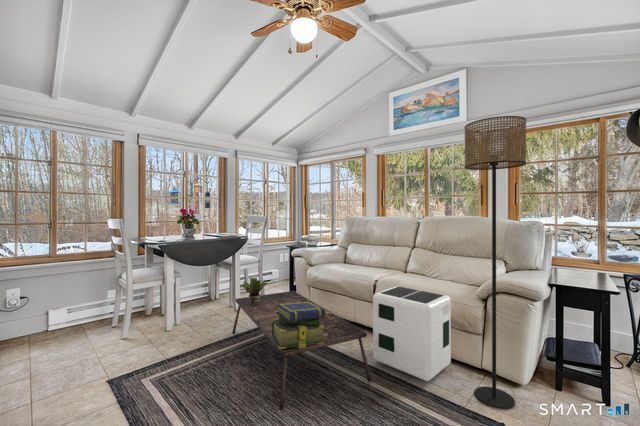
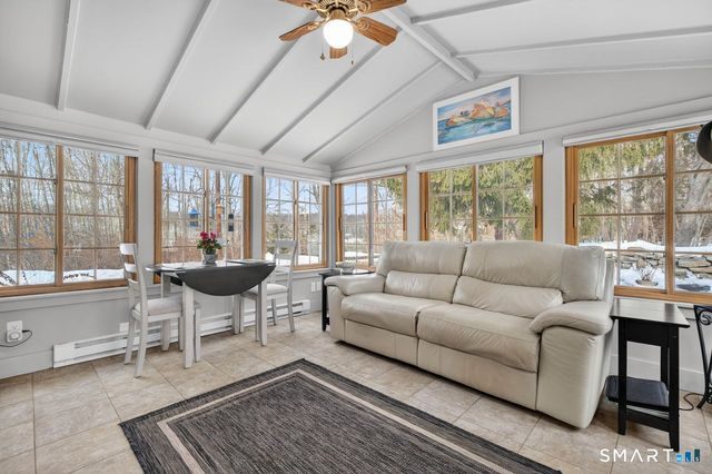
- coffee table [231,290,372,411]
- potted plant [239,277,269,306]
- stack of books [272,302,325,349]
- air purifier [372,285,452,382]
- floor lamp [464,115,527,410]
